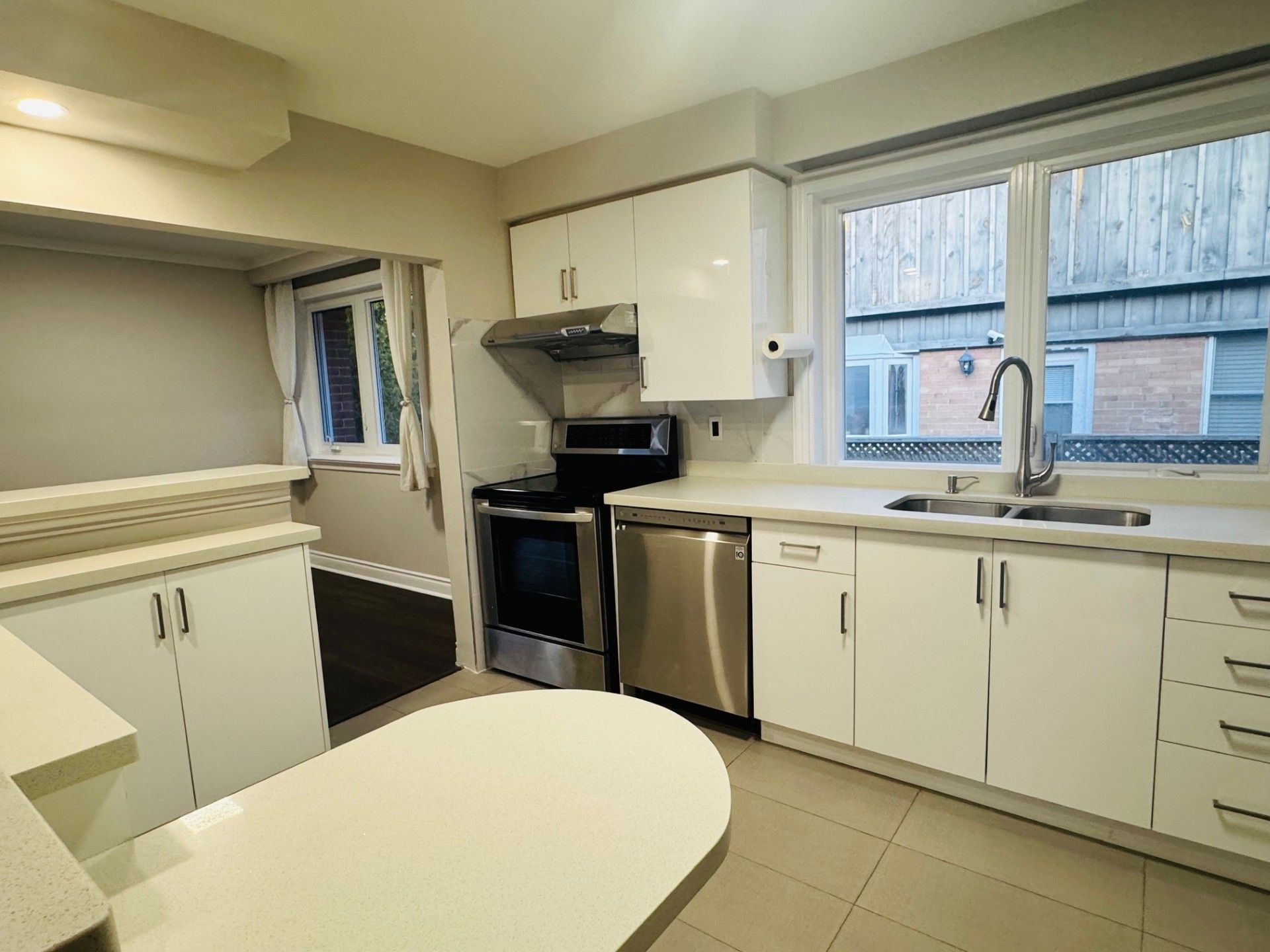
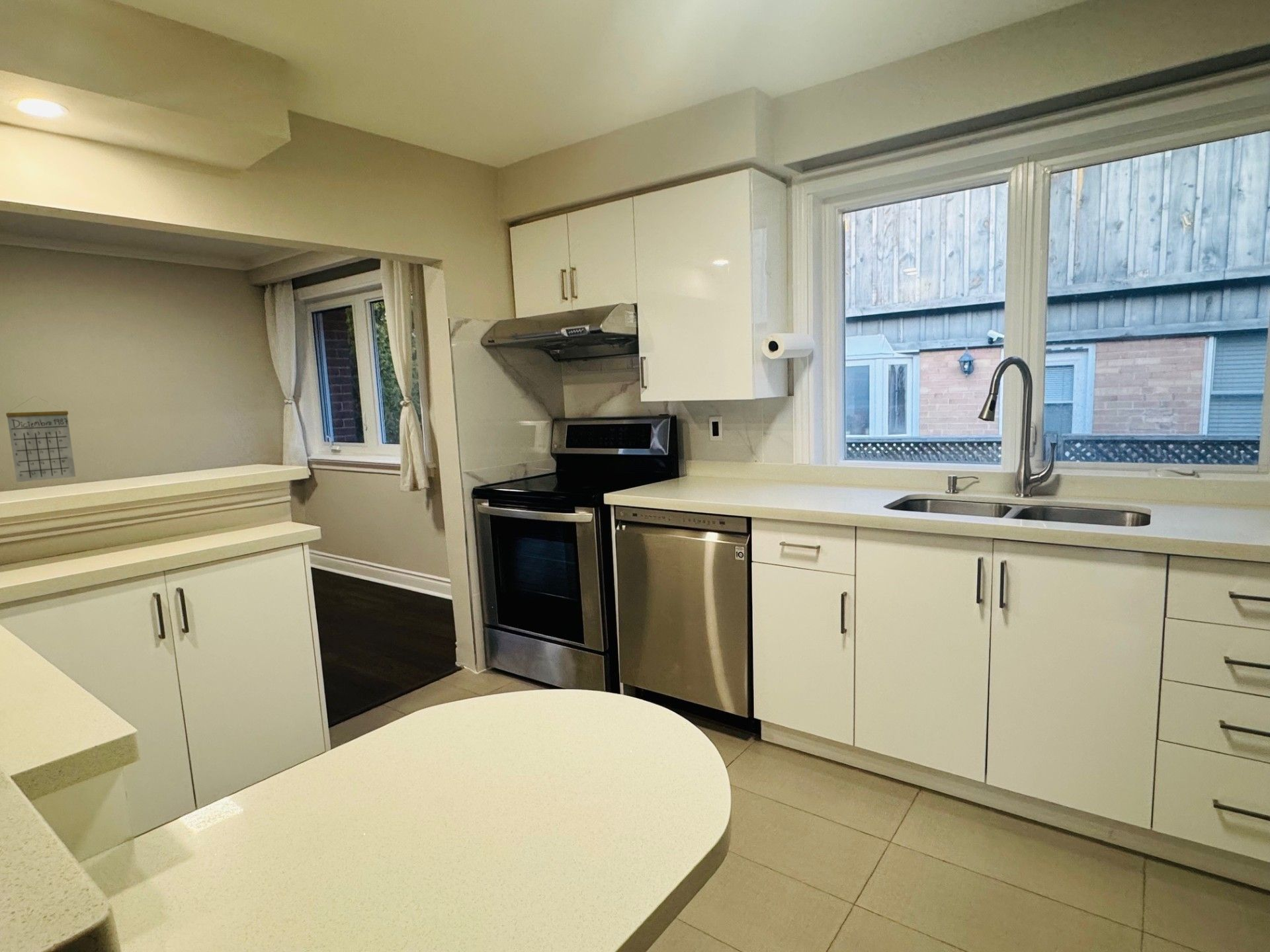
+ calendar [5,395,76,483]
